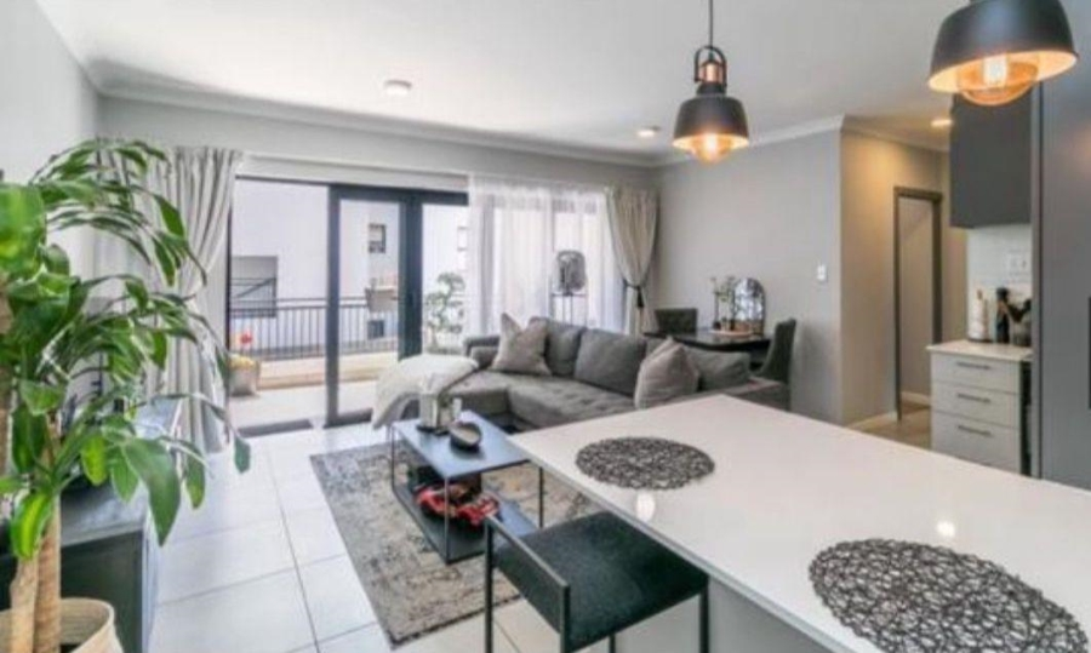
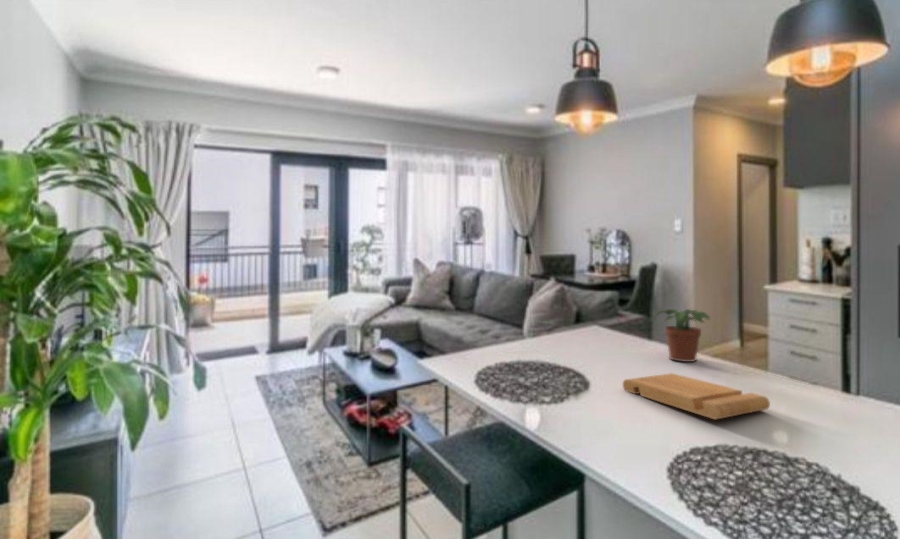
+ potted plant [653,308,711,363]
+ cutting board [622,372,771,421]
